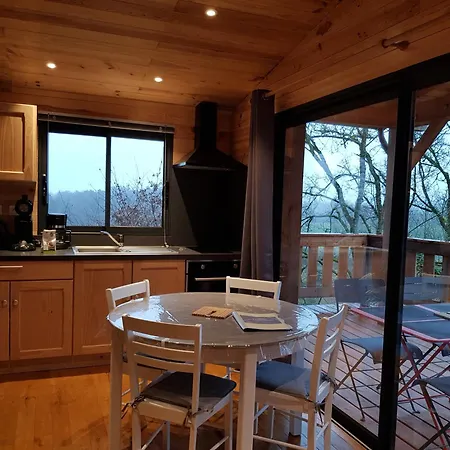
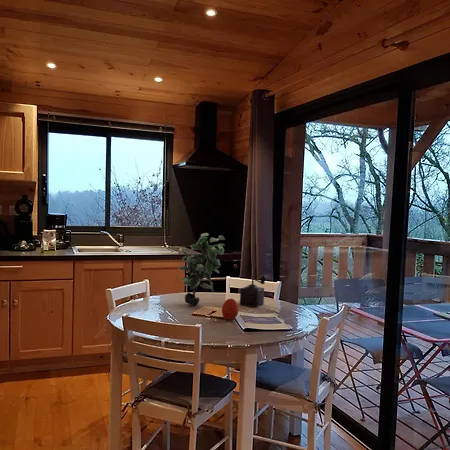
+ apple [221,298,239,321]
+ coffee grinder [239,274,268,308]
+ potted plant [177,232,226,306]
